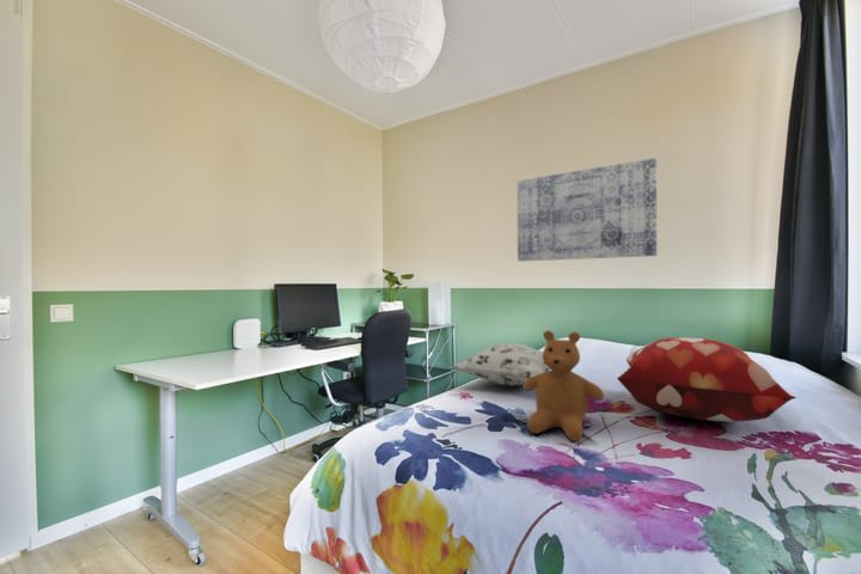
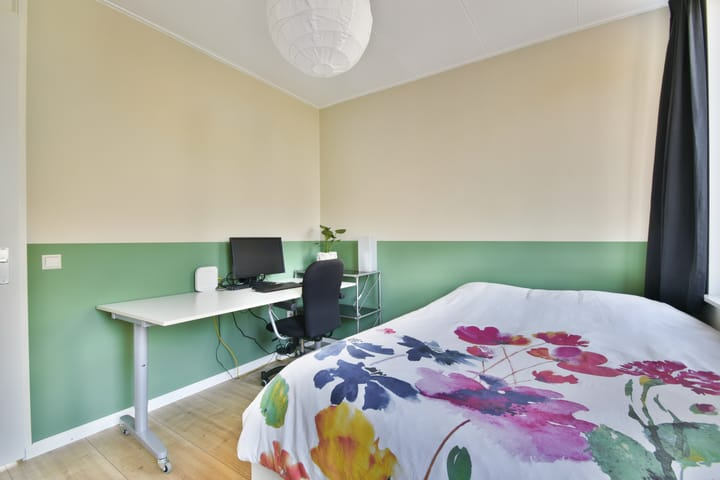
- decorative pillow [616,336,798,422]
- decorative pillow [451,341,551,387]
- wall art [517,157,658,262]
- teddy bear [523,329,605,442]
